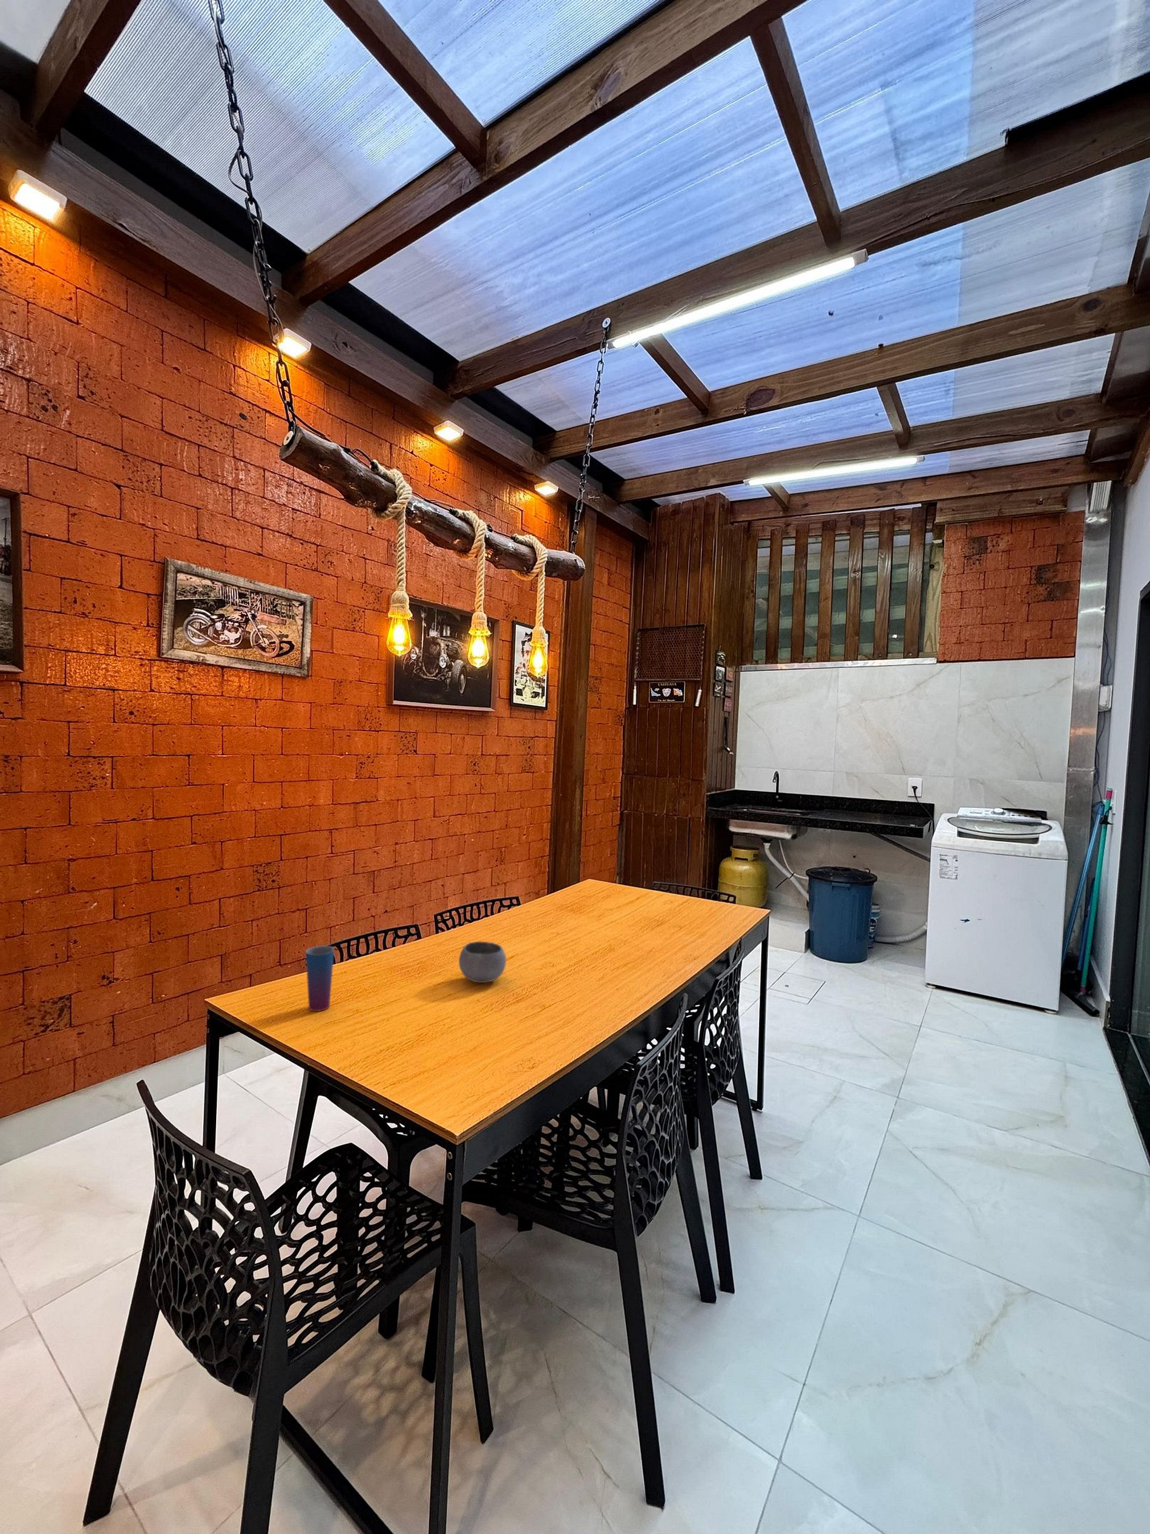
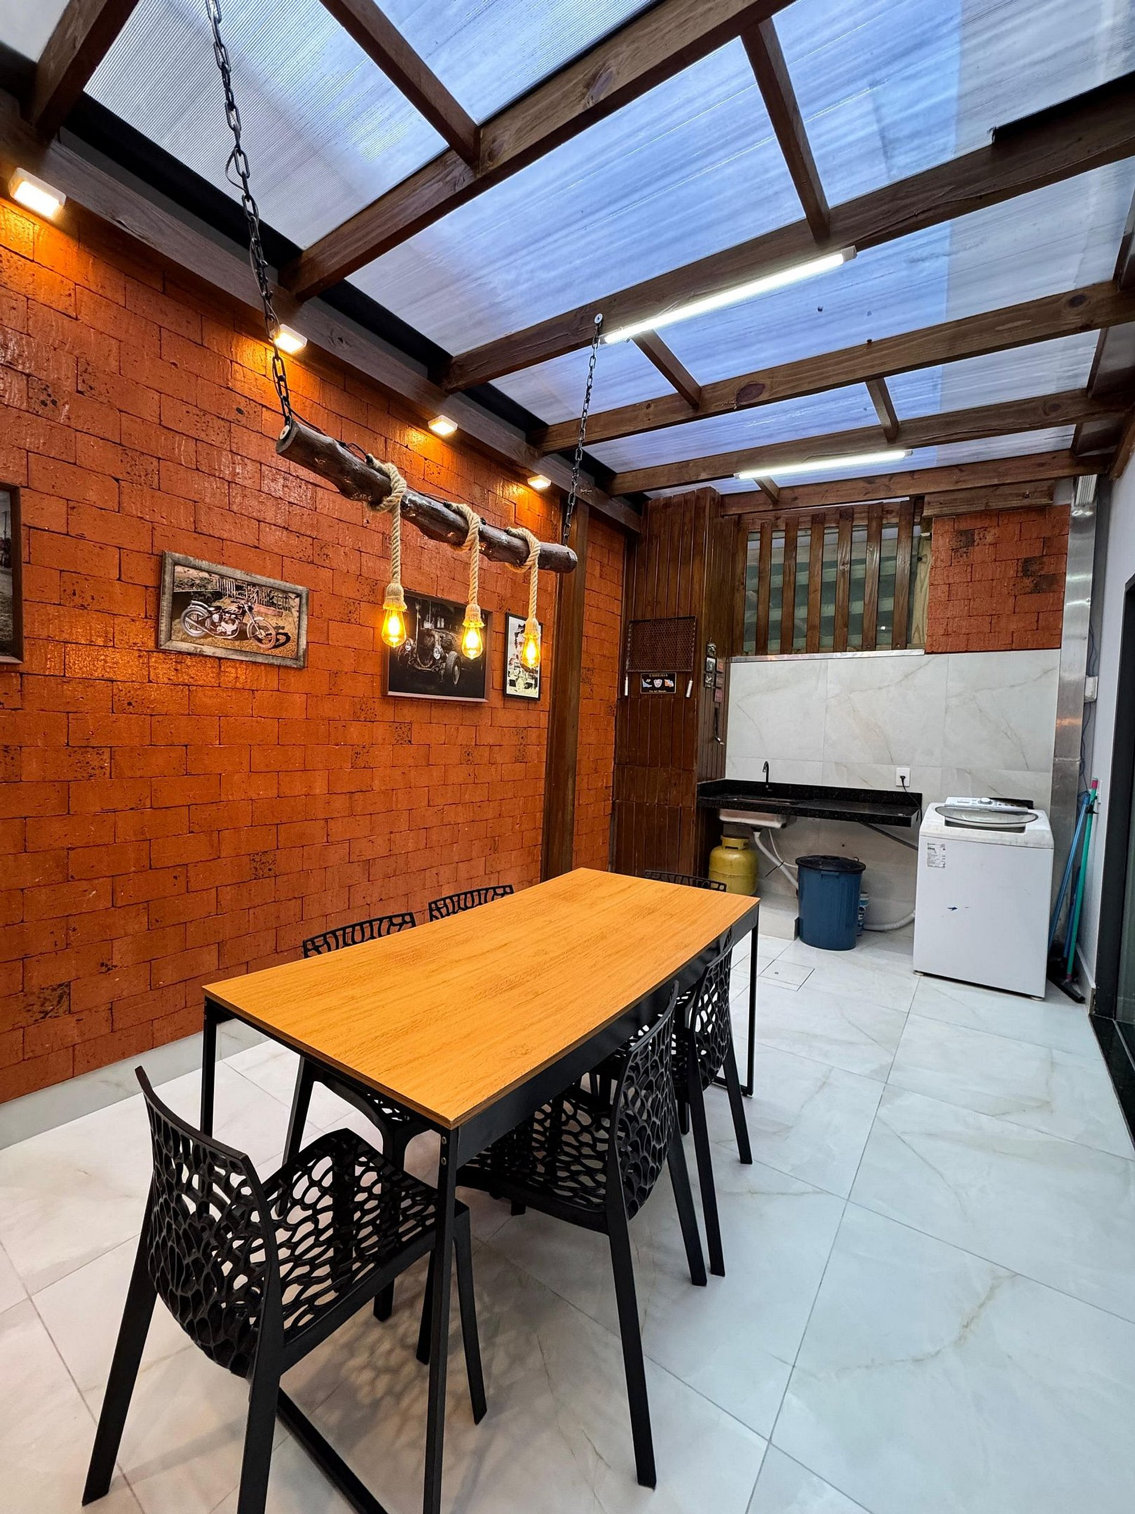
- cup [306,945,335,1012]
- bowl [458,942,506,984]
